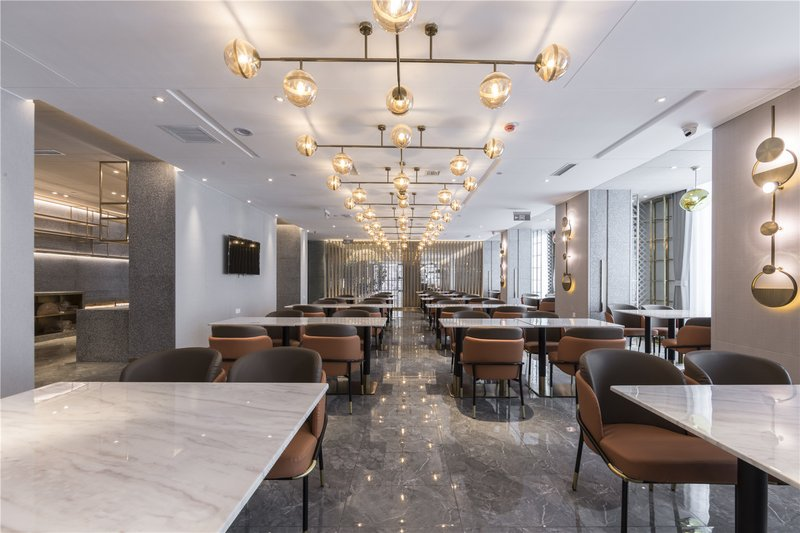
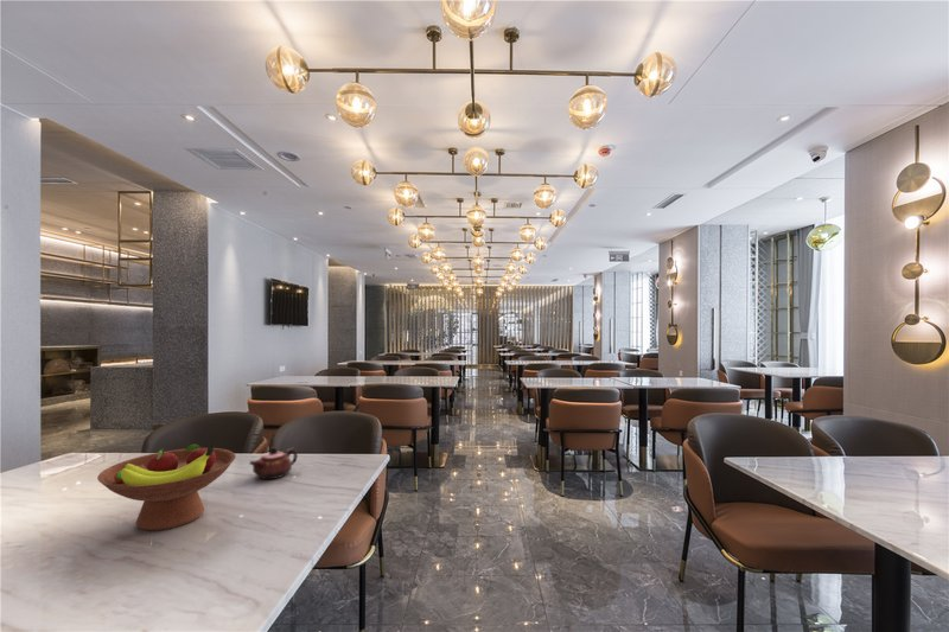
+ teapot [248,446,299,481]
+ fruit bowl [96,442,237,532]
